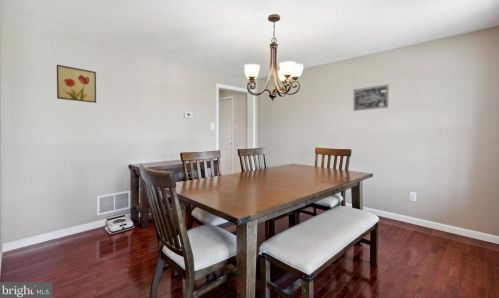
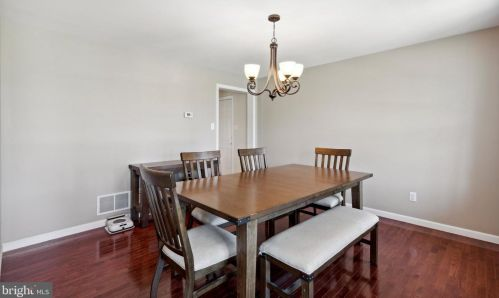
- wall art [353,83,389,112]
- wall art [56,64,97,104]
